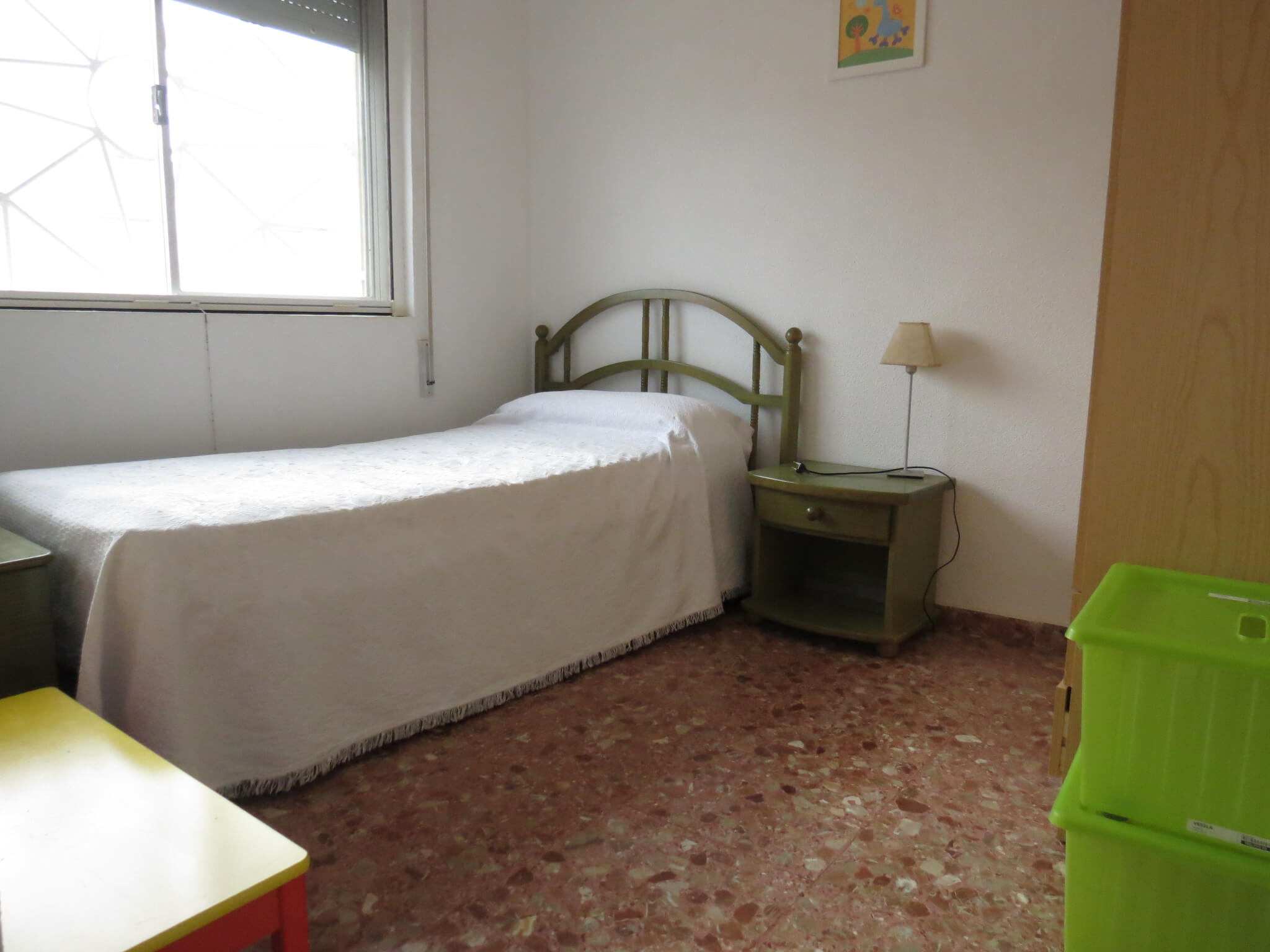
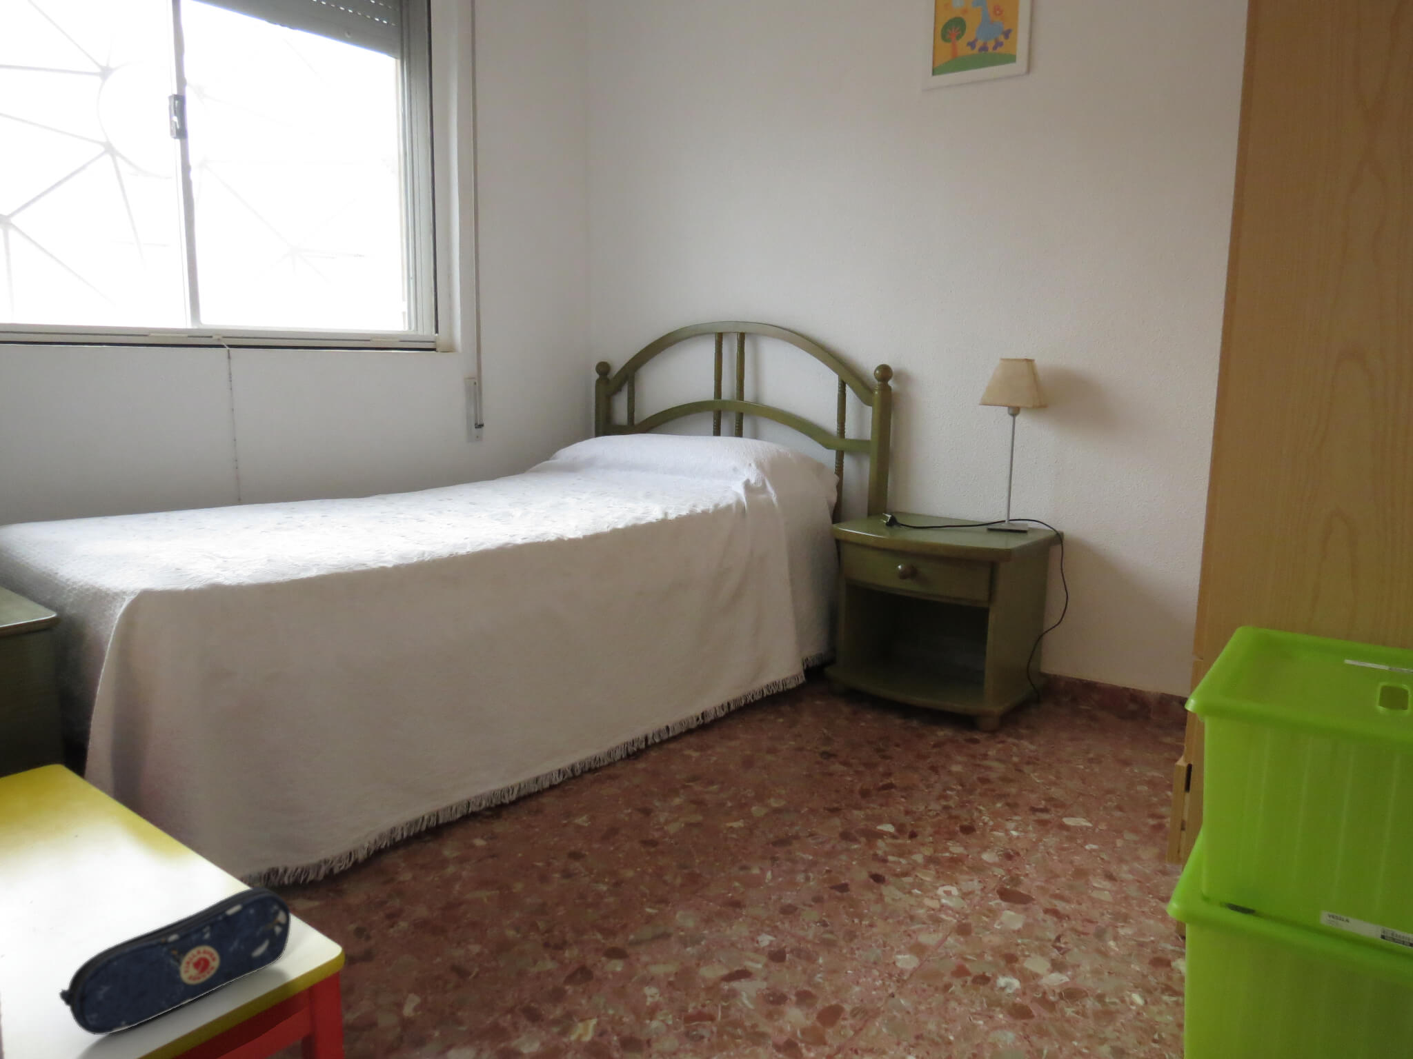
+ pencil case [59,887,292,1036]
